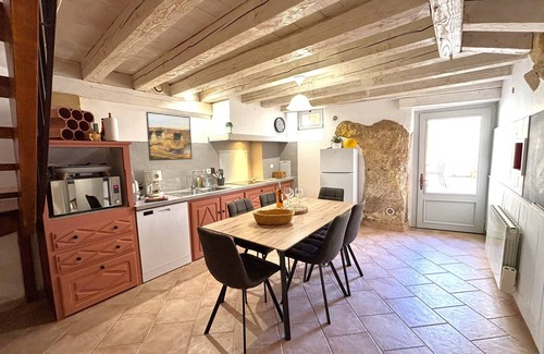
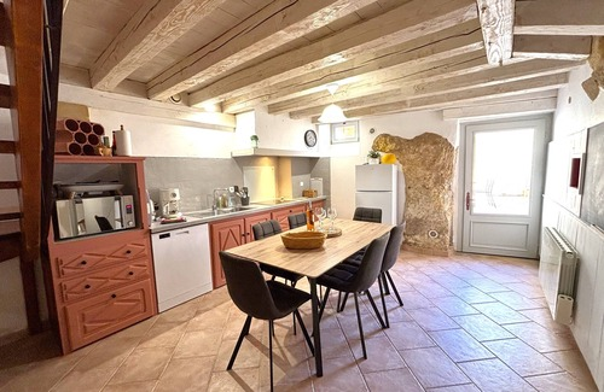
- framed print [145,111,193,162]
